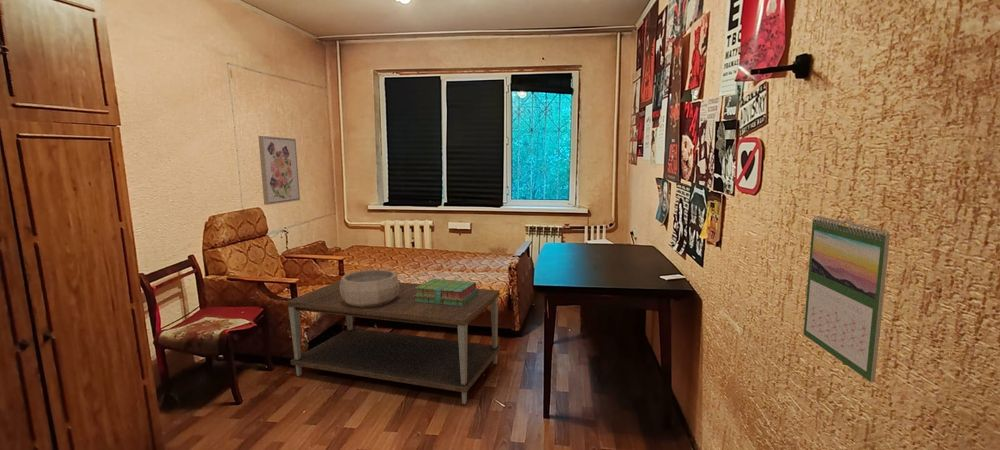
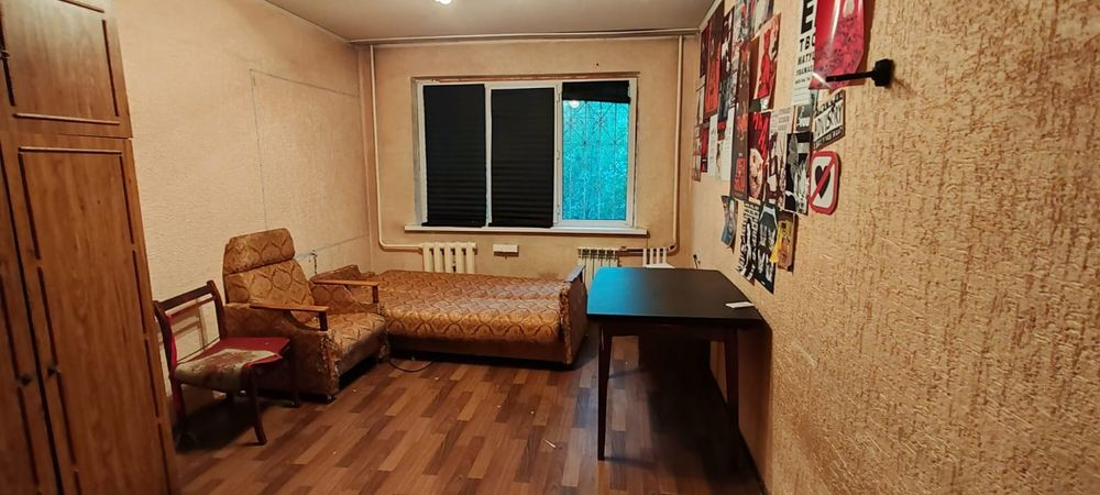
- coffee table [285,280,502,405]
- calendar [803,215,891,383]
- stack of books [414,278,478,306]
- decorative bowl [340,269,400,308]
- wall art [258,135,301,206]
